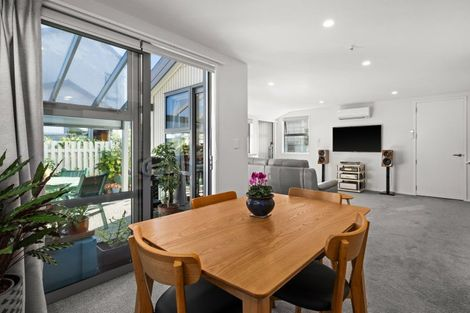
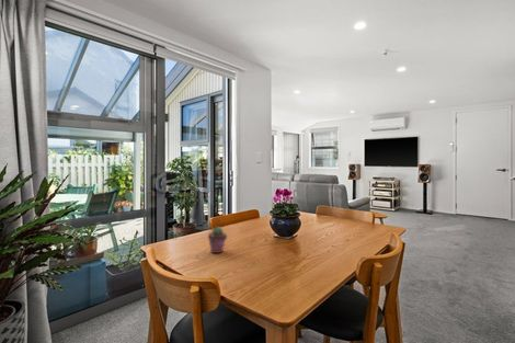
+ potted succulent [207,226,228,254]
